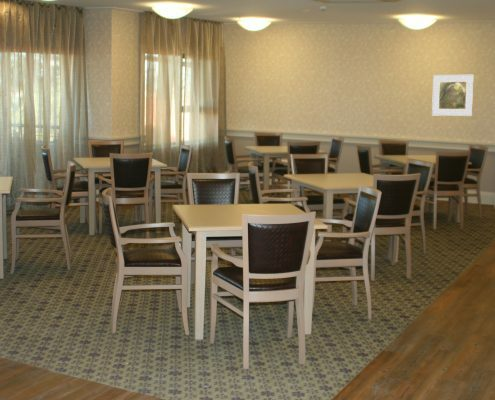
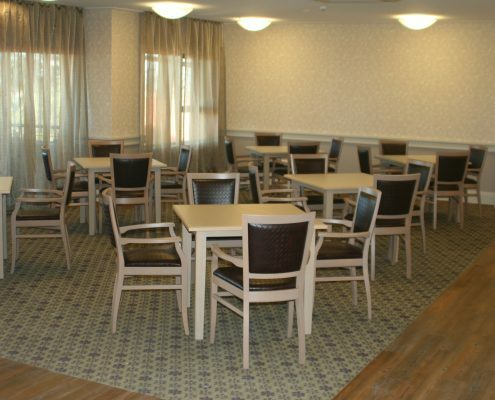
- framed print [431,74,475,117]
